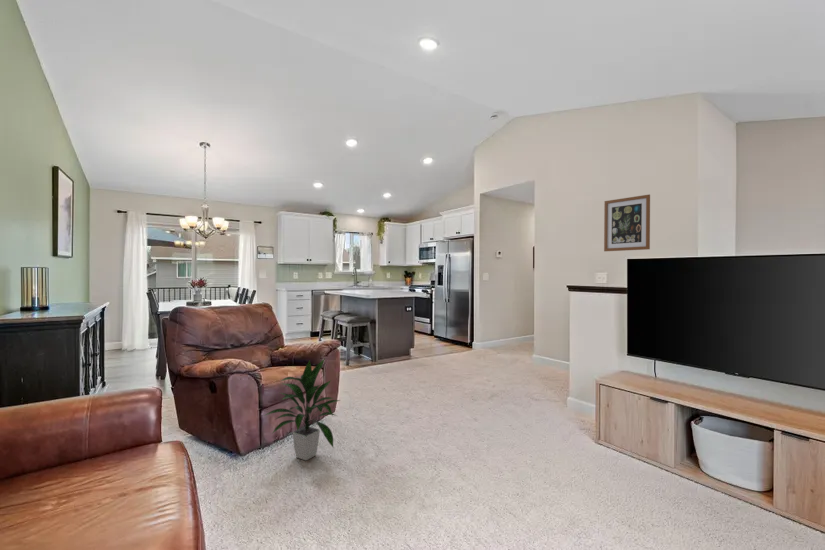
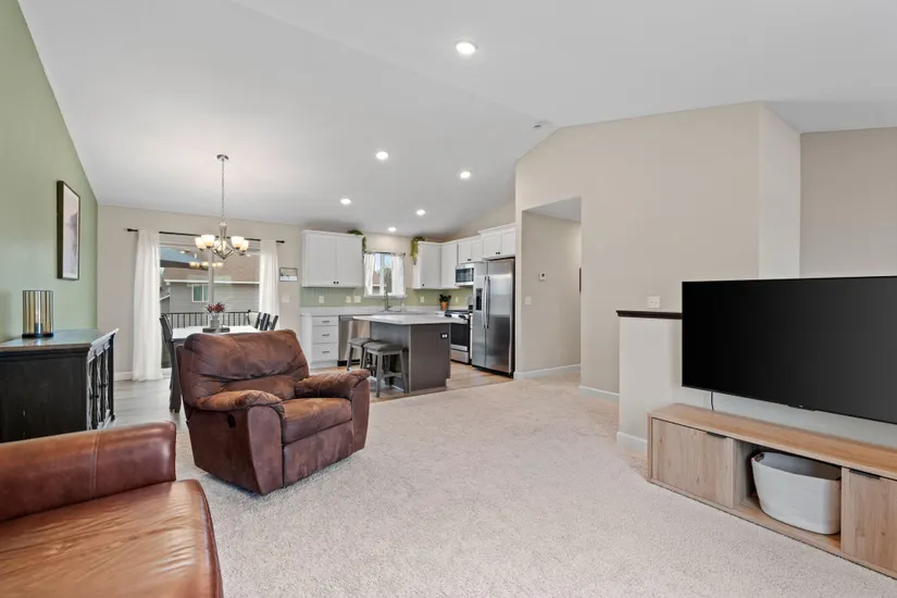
- indoor plant [263,359,341,461]
- wall art [603,193,651,252]
